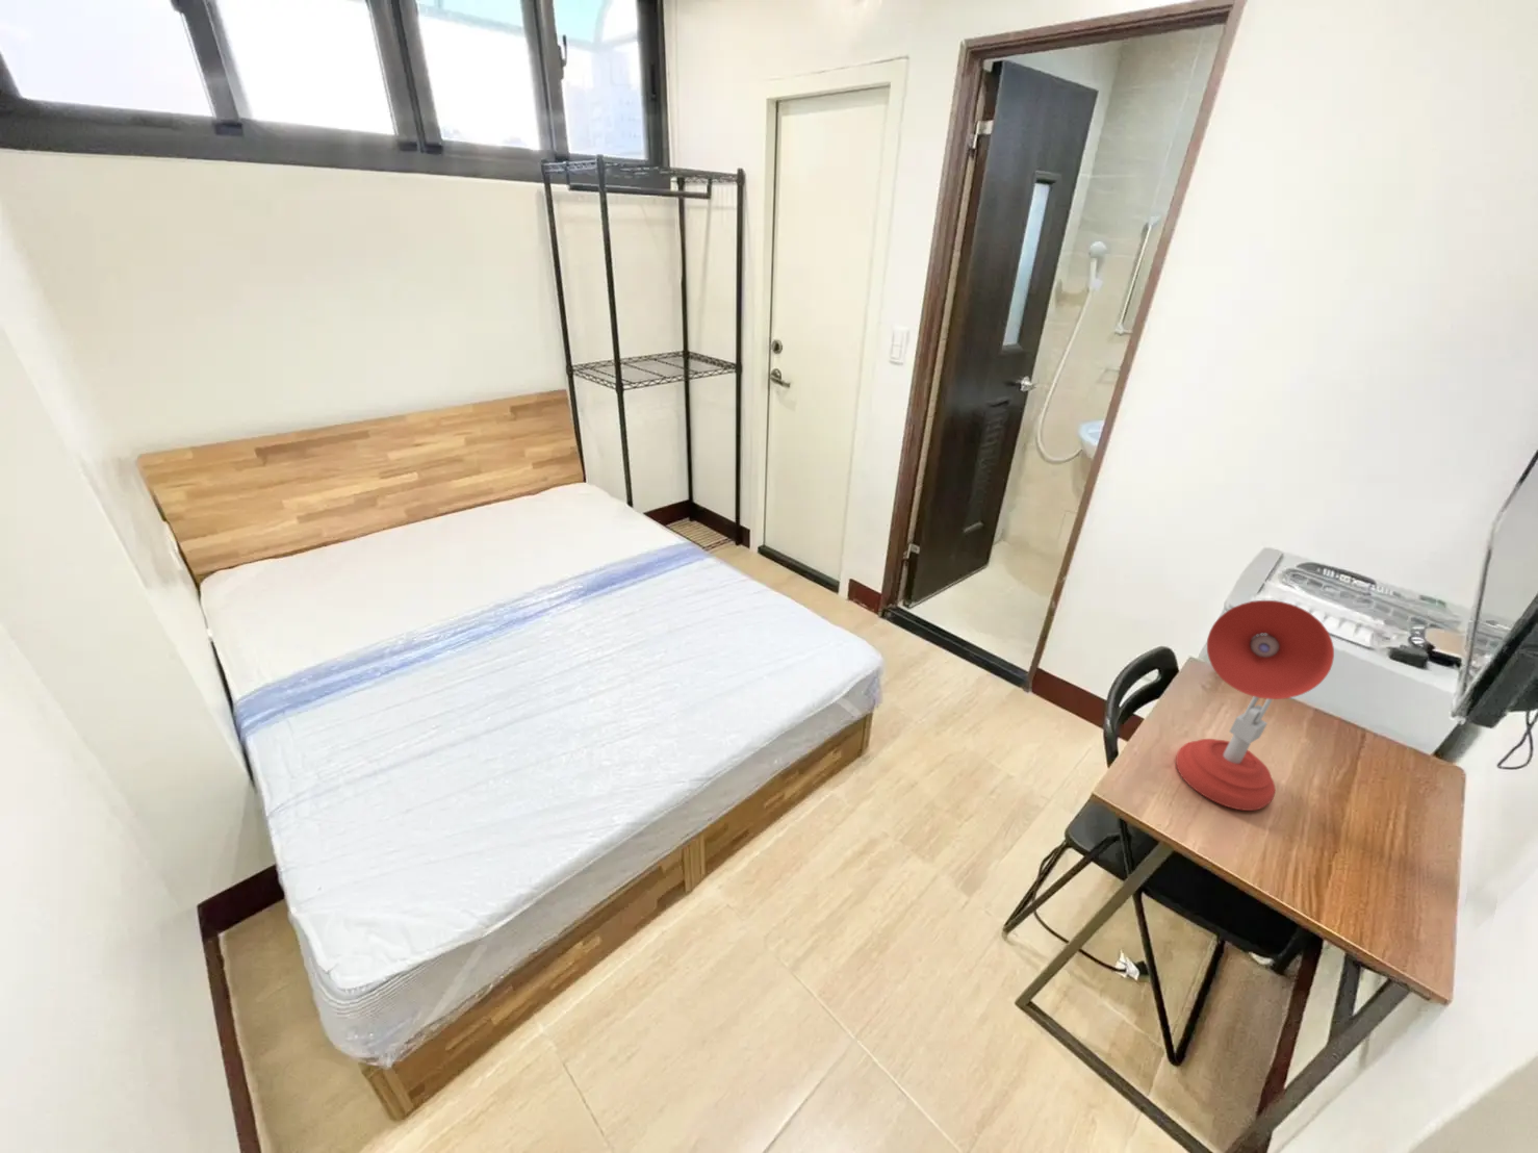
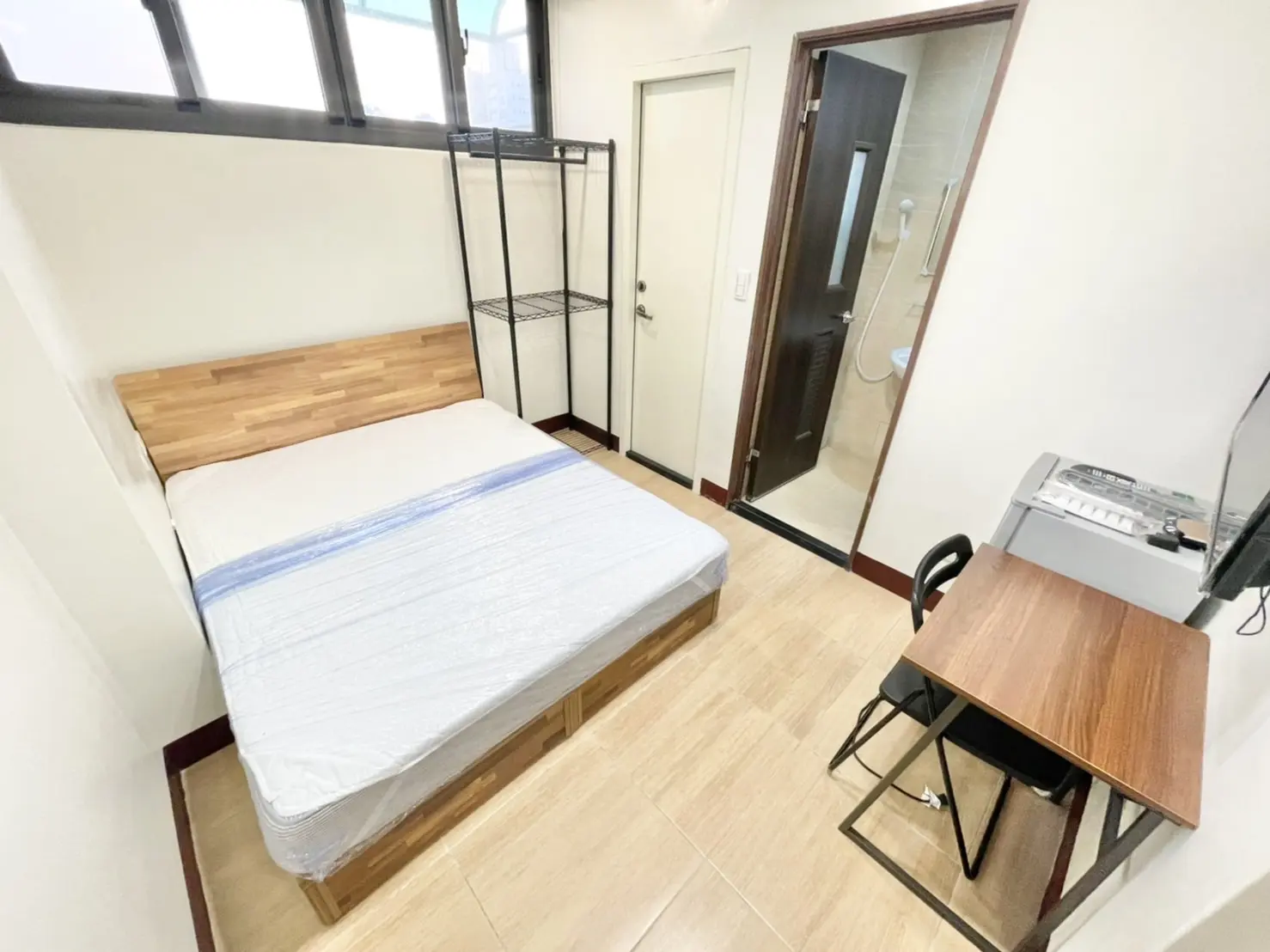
- desk lamp [1175,600,1335,811]
